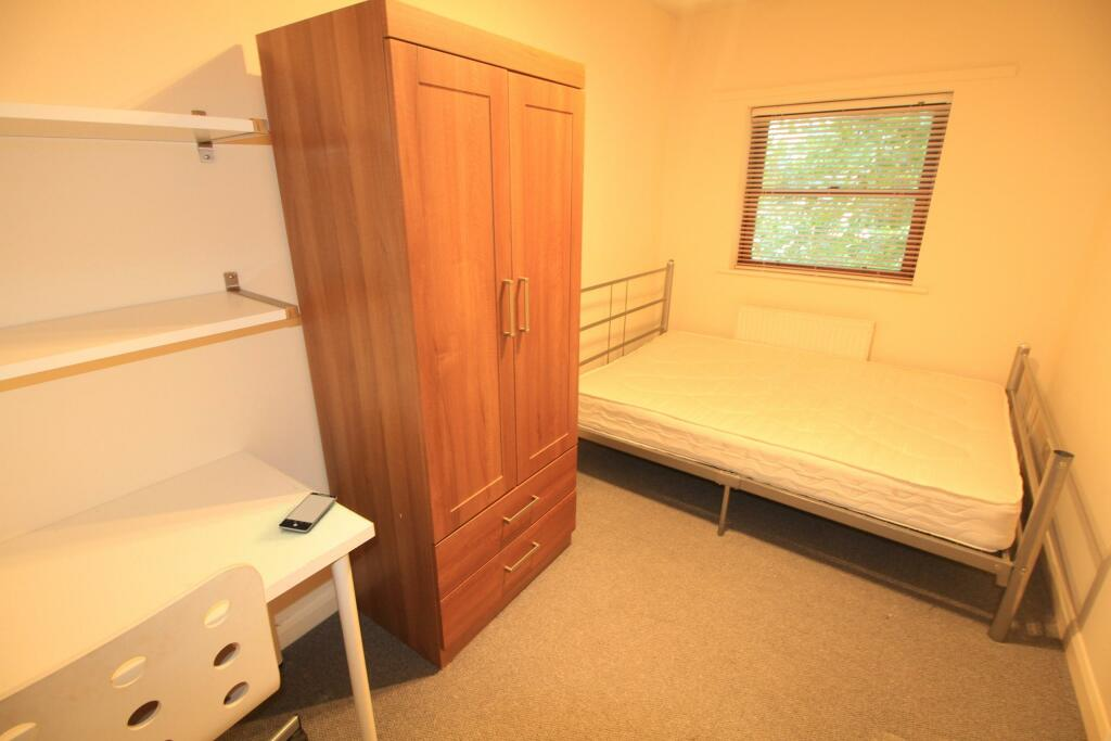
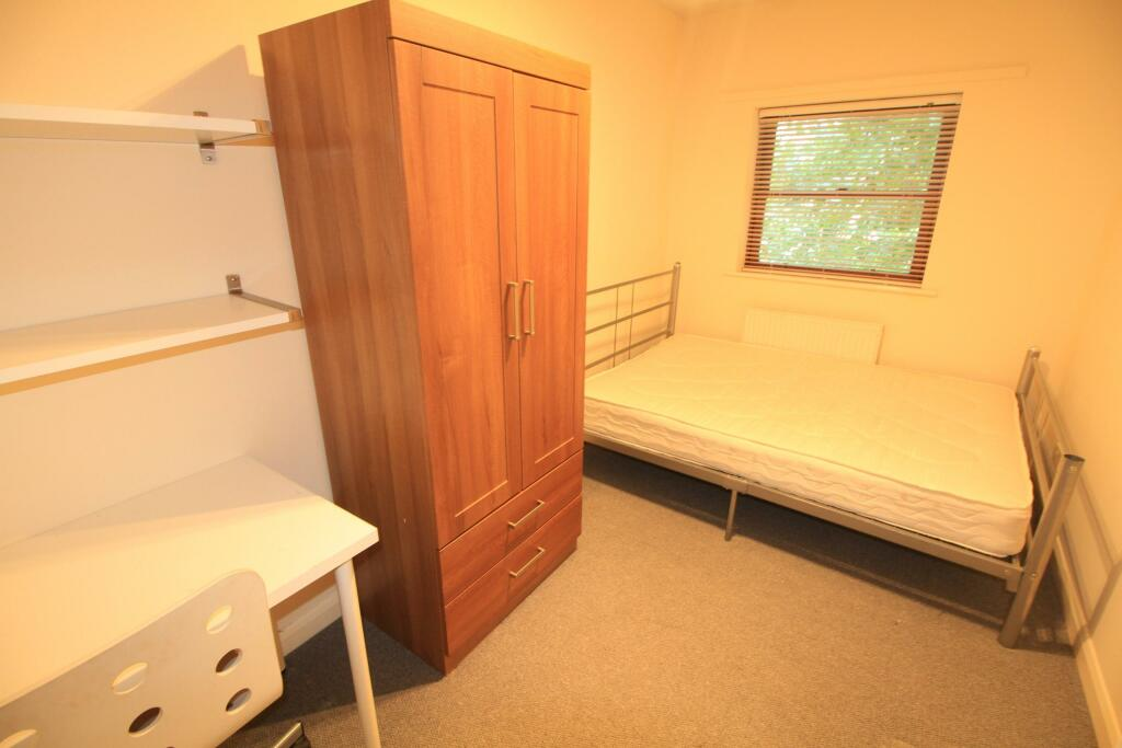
- smartphone [278,491,339,534]
